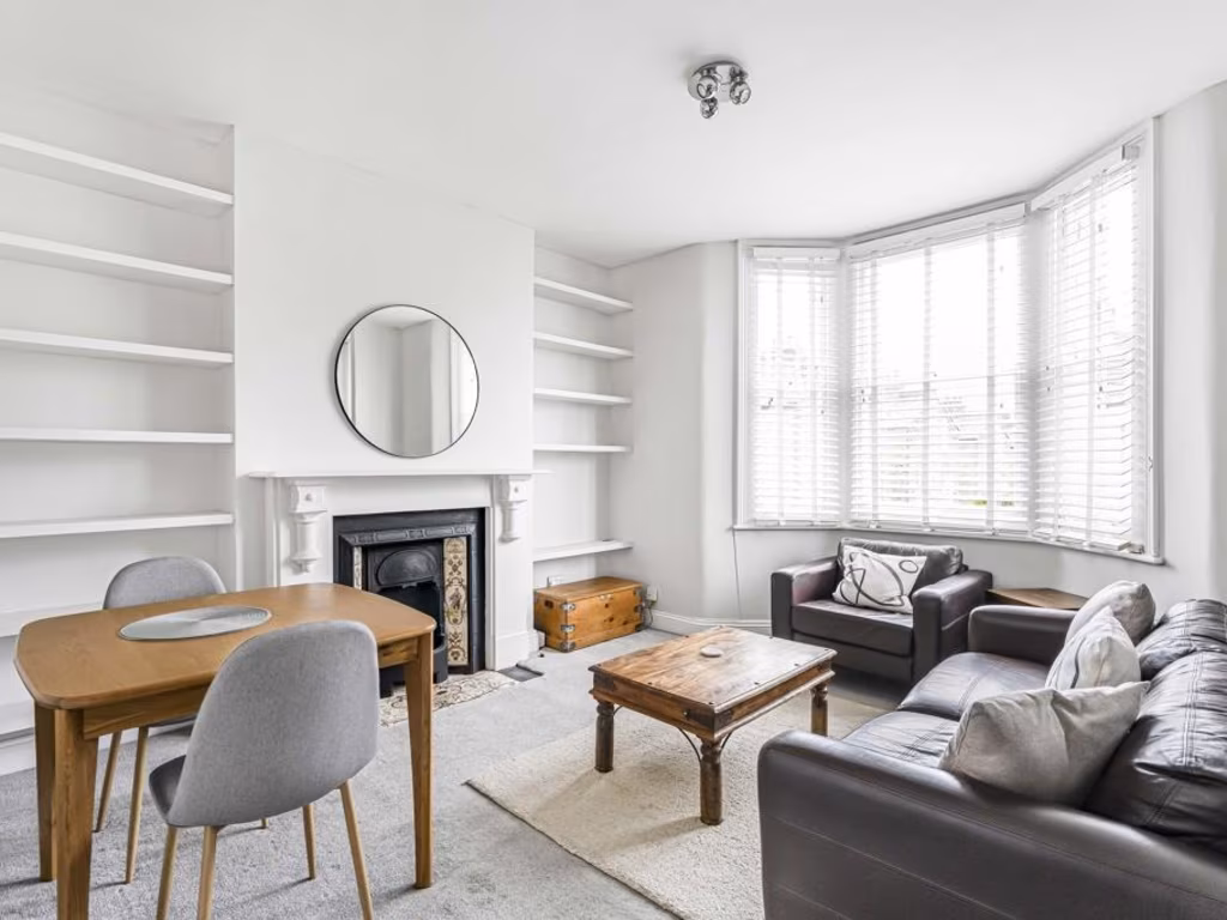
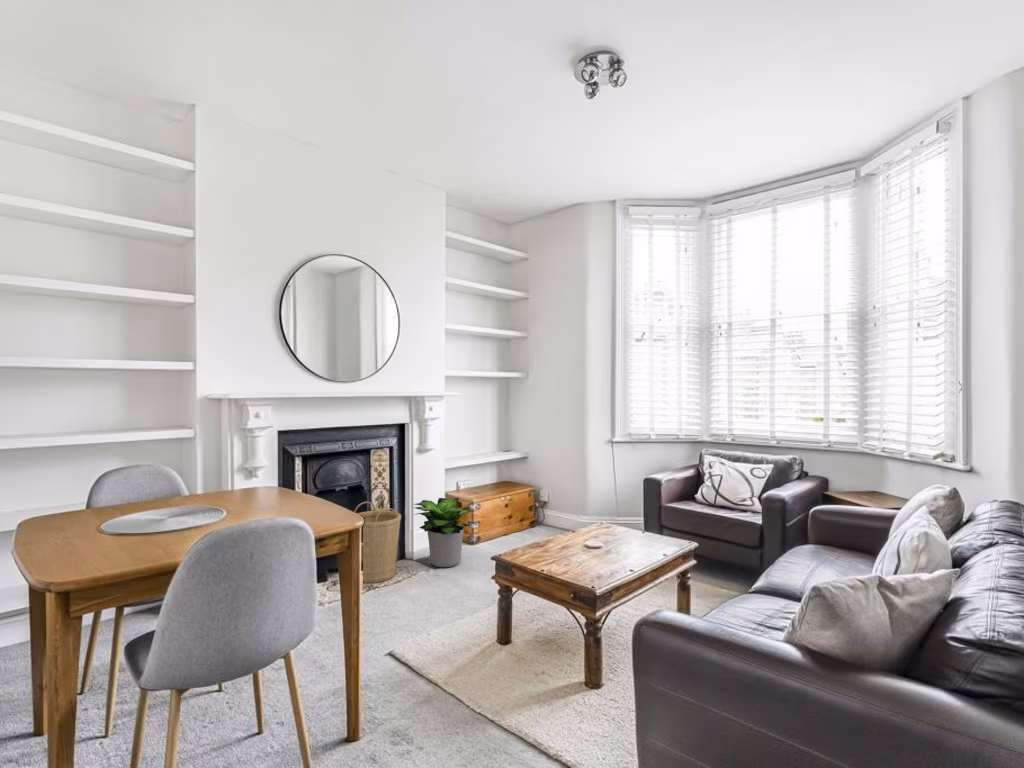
+ potted plant [413,497,476,568]
+ basket [353,501,402,584]
